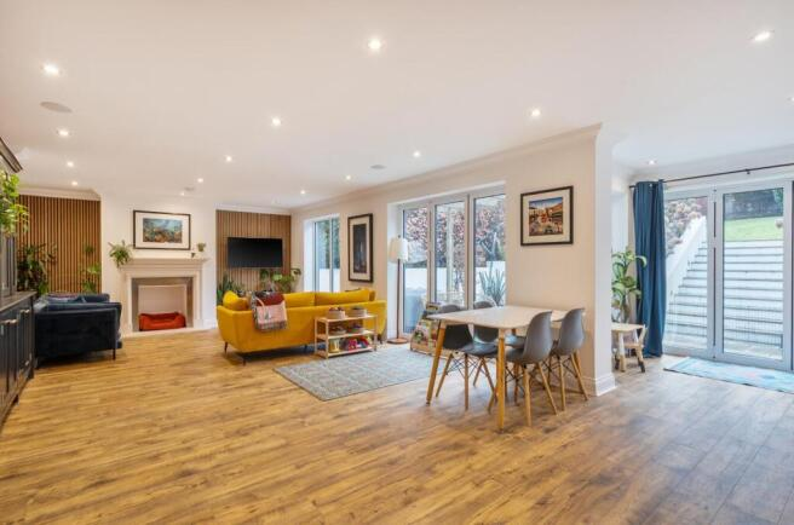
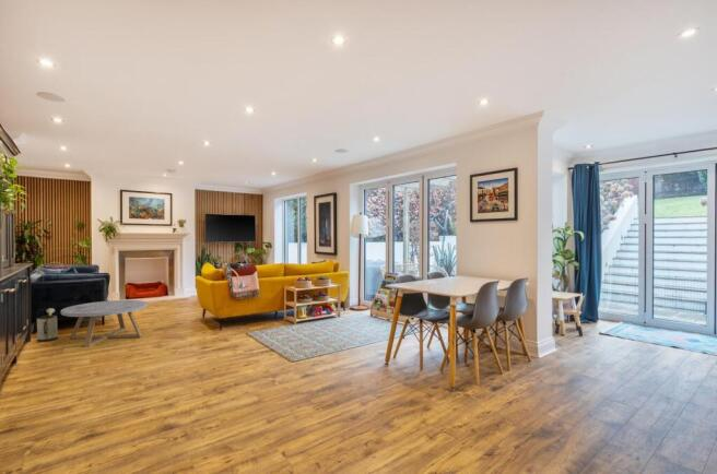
+ coffee table [60,299,149,348]
+ watering can [36,307,59,343]
